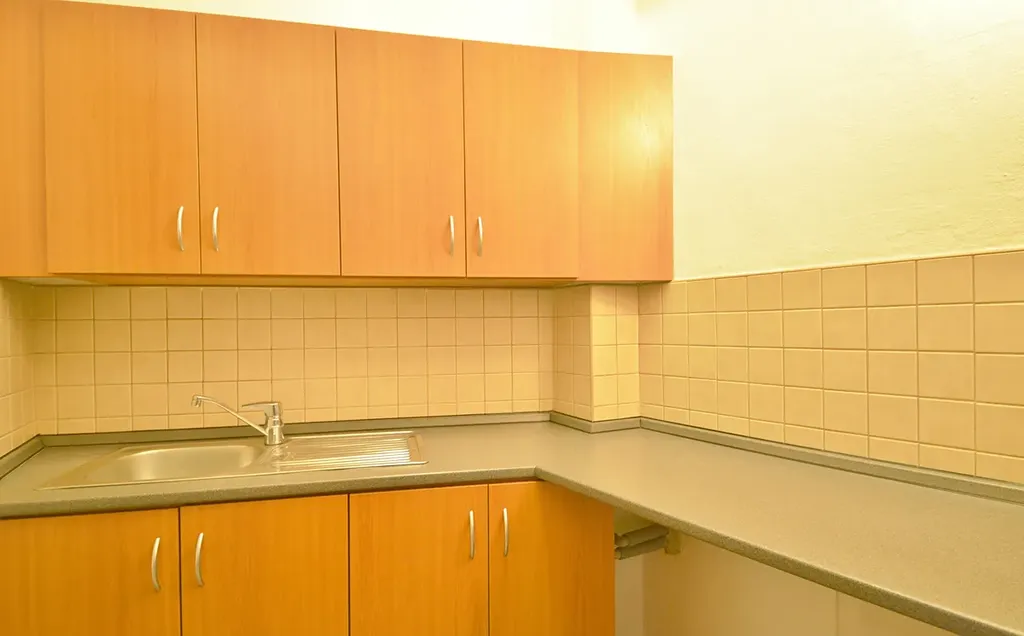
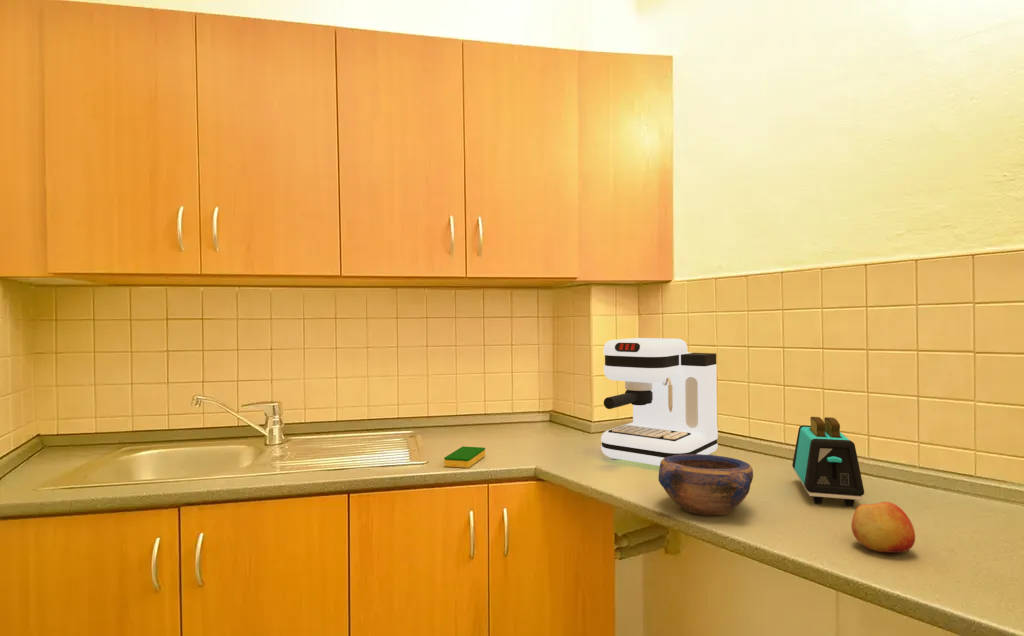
+ apple [850,501,916,554]
+ bowl [658,454,754,516]
+ toaster [791,416,865,507]
+ dish sponge [443,445,486,469]
+ coffee maker [600,337,719,467]
